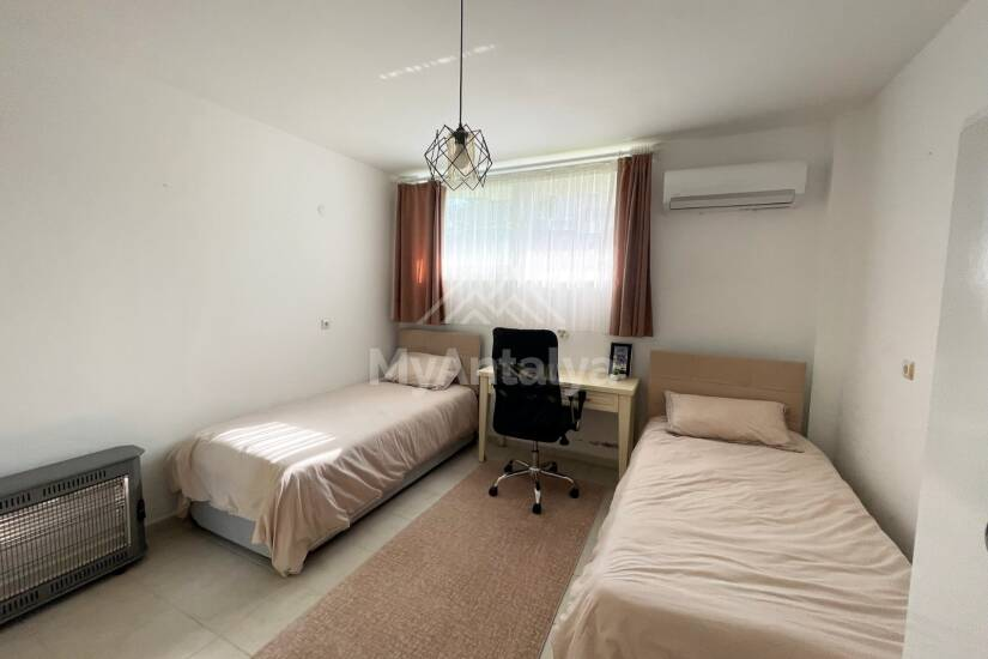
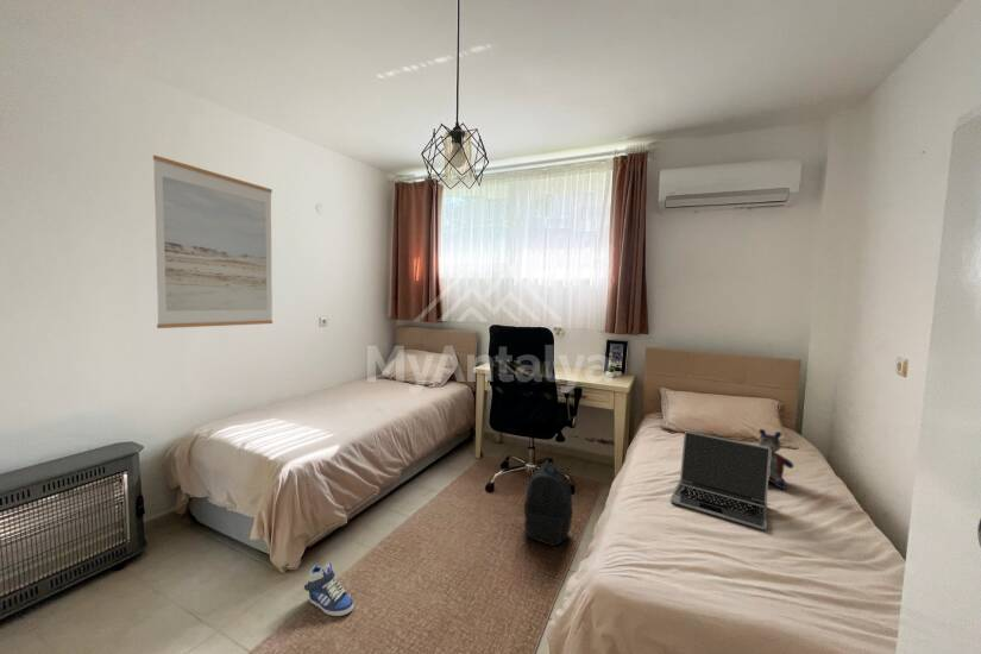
+ stuffed bear [757,428,794,490]
+ sneaker [303,562,354,617]
+ laptop [669,430,771,532]
+ wall art [152,155,273,329]
+ backpack [523,461,574,547]
